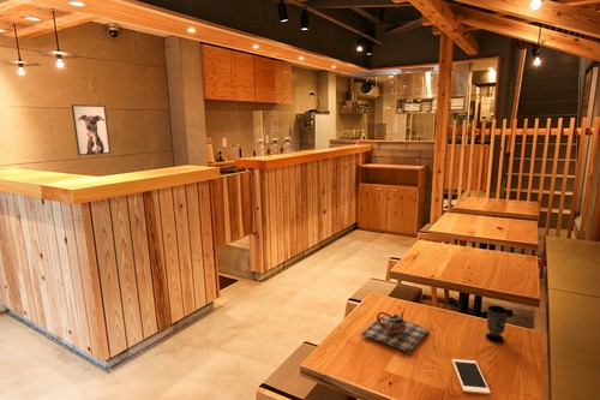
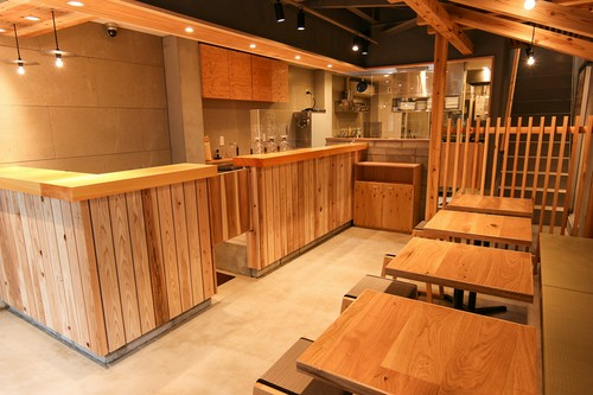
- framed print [71,103,112,156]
- teapot [360,308,430,356]
- cell phone [451,358,492,395]
- cup [485,304,509,344]
